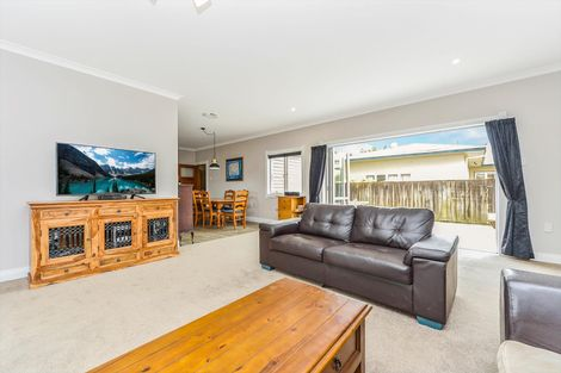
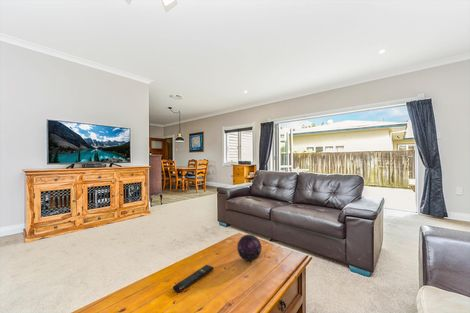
+ decorative orb [236,233,263,262]
+ remote control [172,264,215,294]
